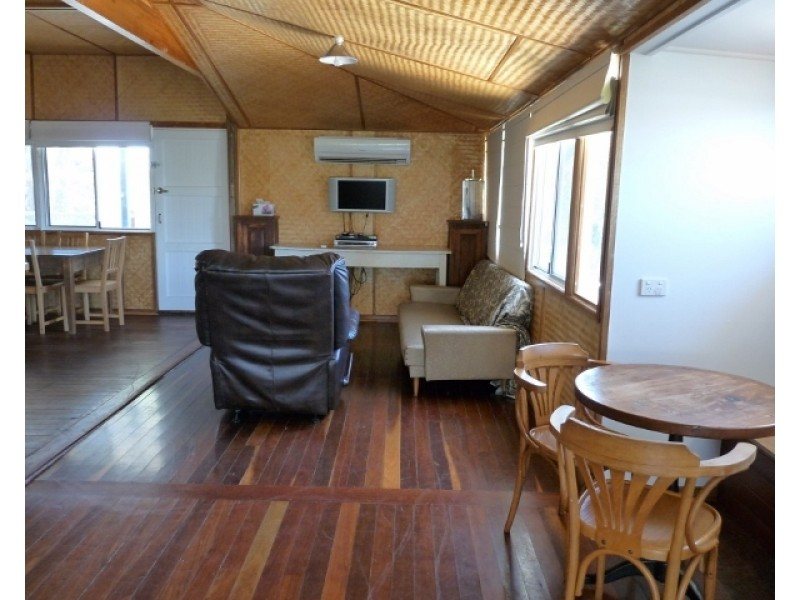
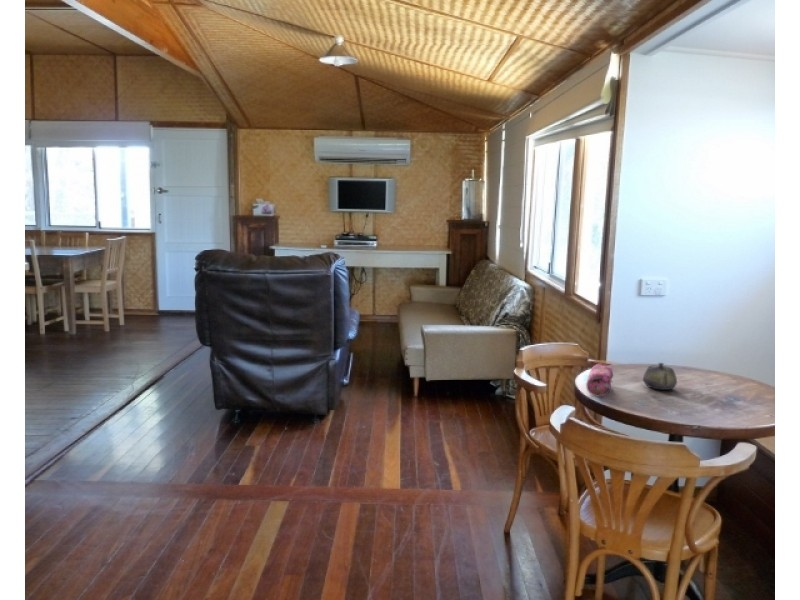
+ pencil case [585,362,614,398]
+ teapot [642,362,678,391]
